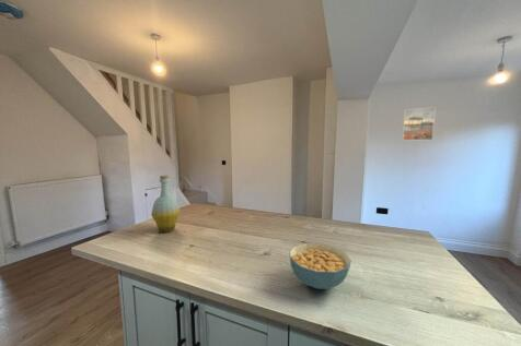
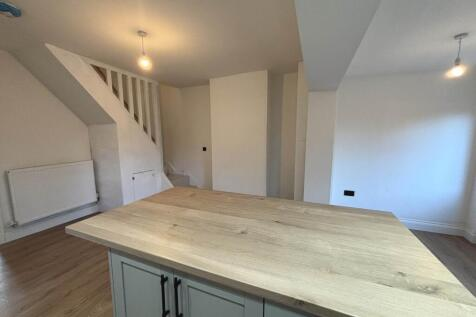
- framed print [401,107,437,142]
- cereal bowl [288,242,352,290]
- bottle [150,175,181,234]
